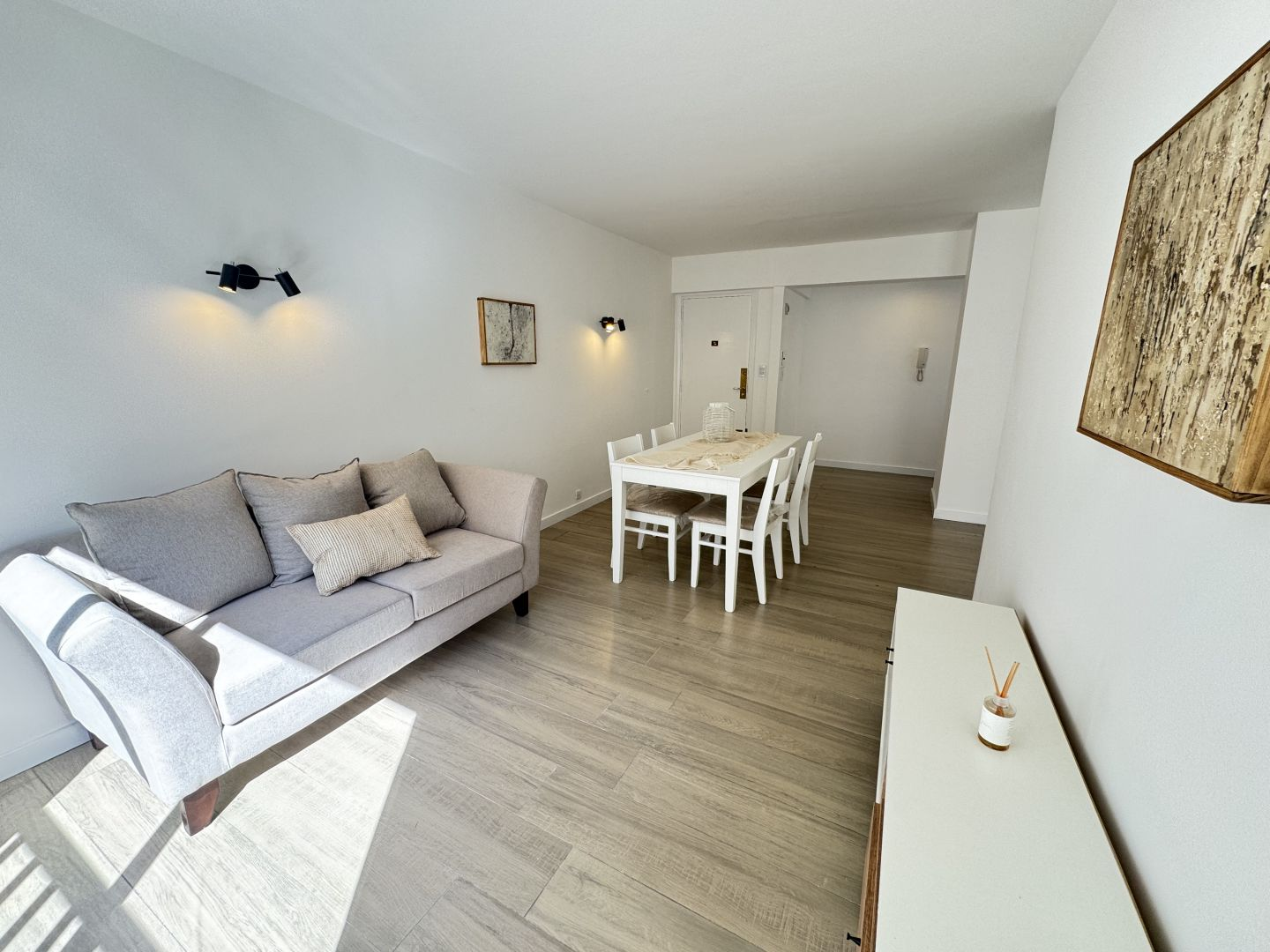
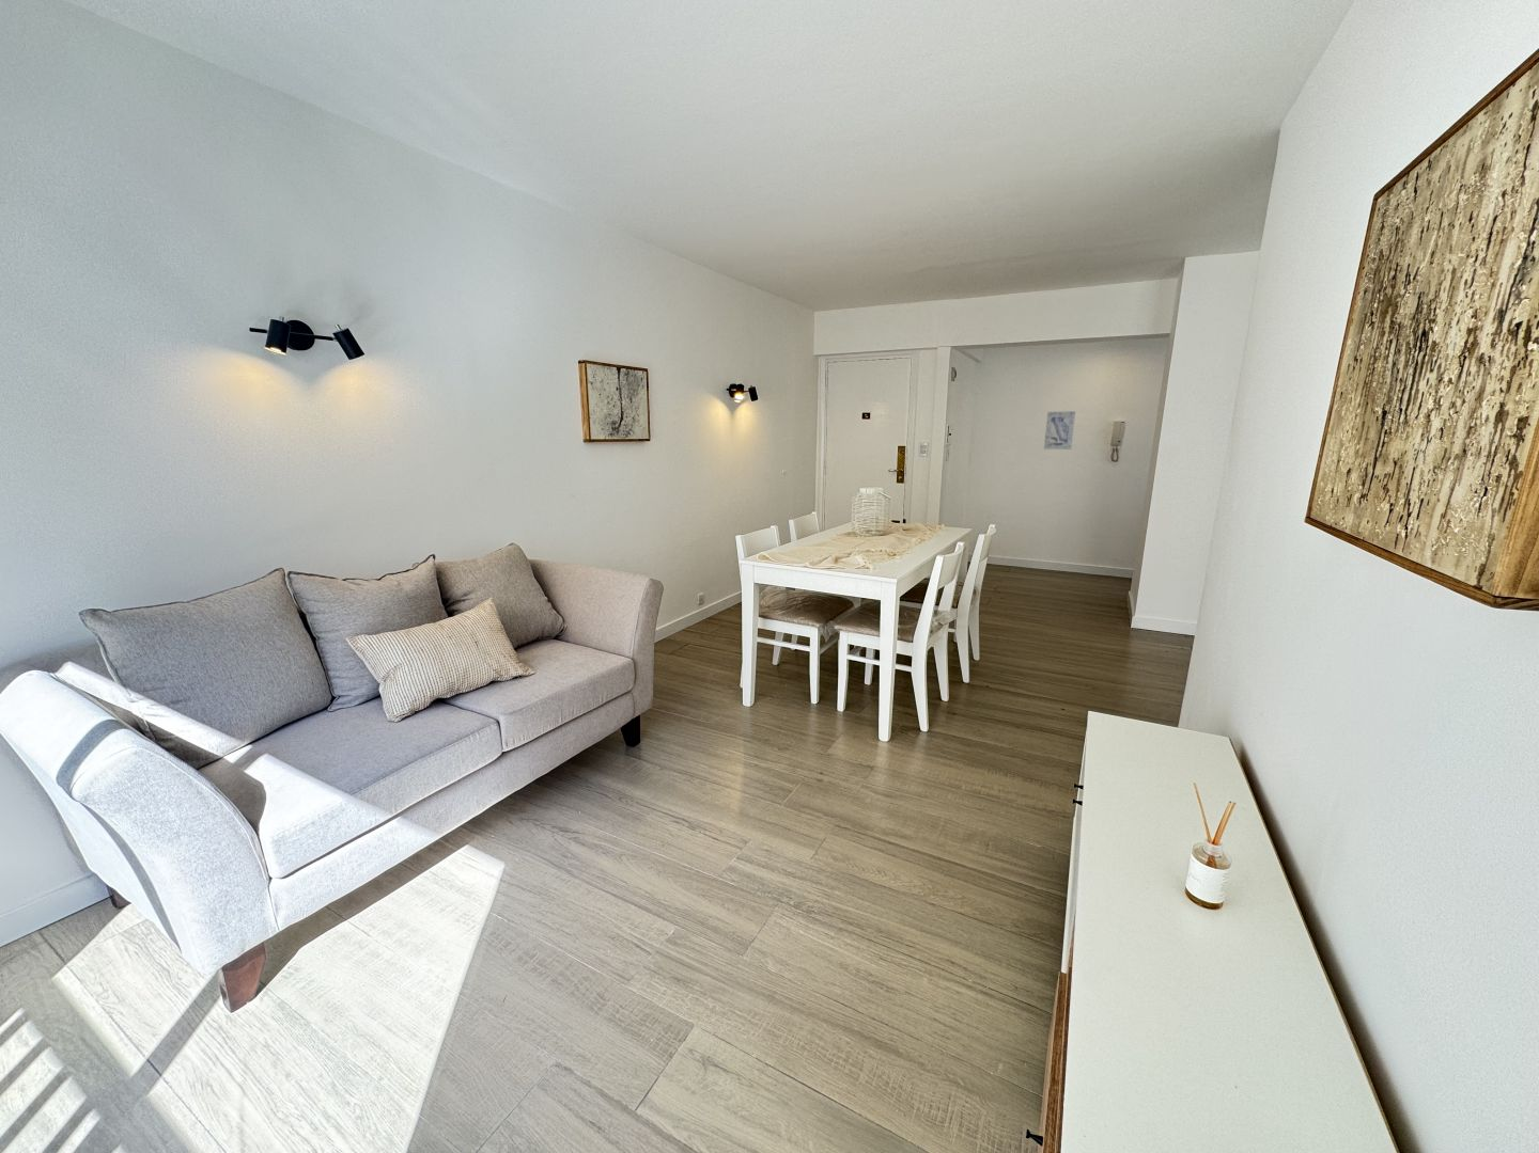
+ wall art [1043,409,1076,451]
